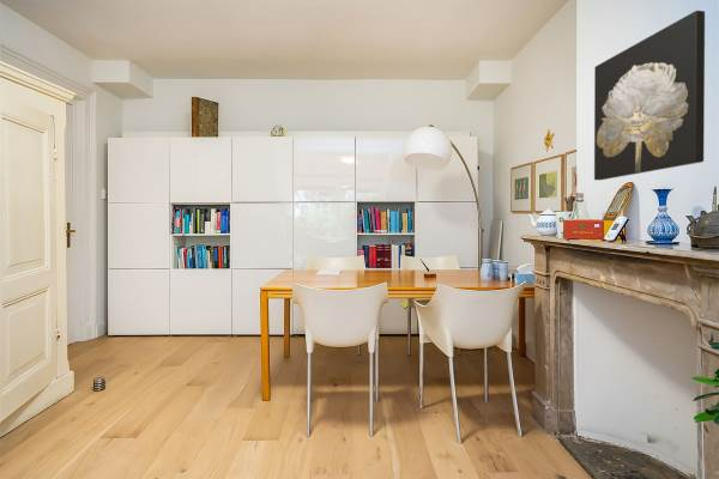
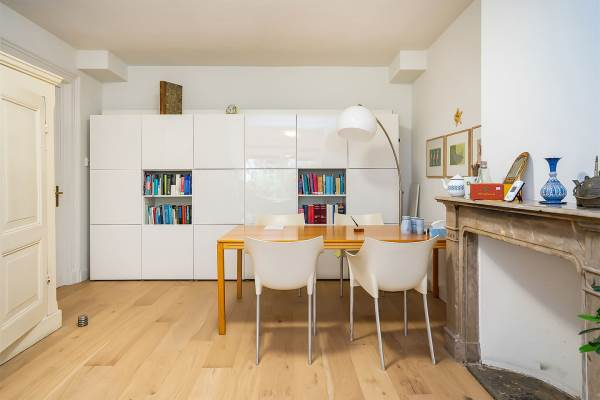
- wall art [593,10,706,181]
